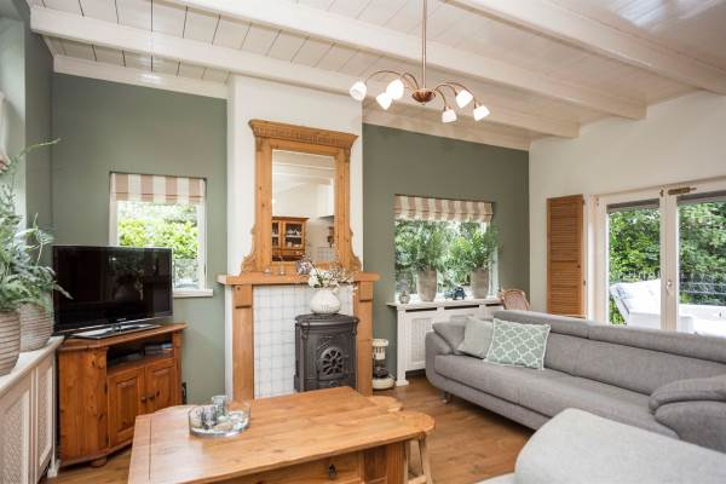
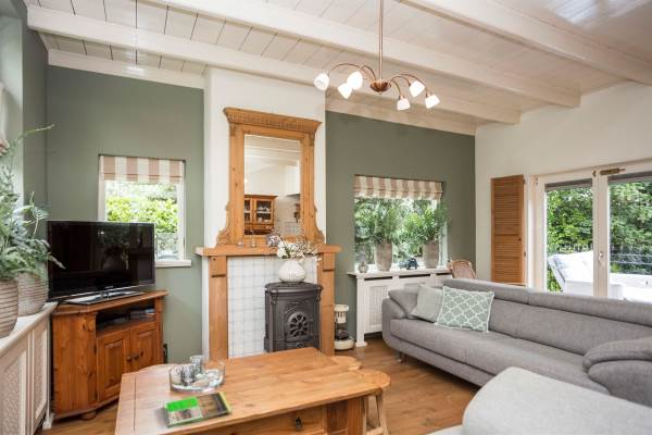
+ magazine [163,390,234,430]
